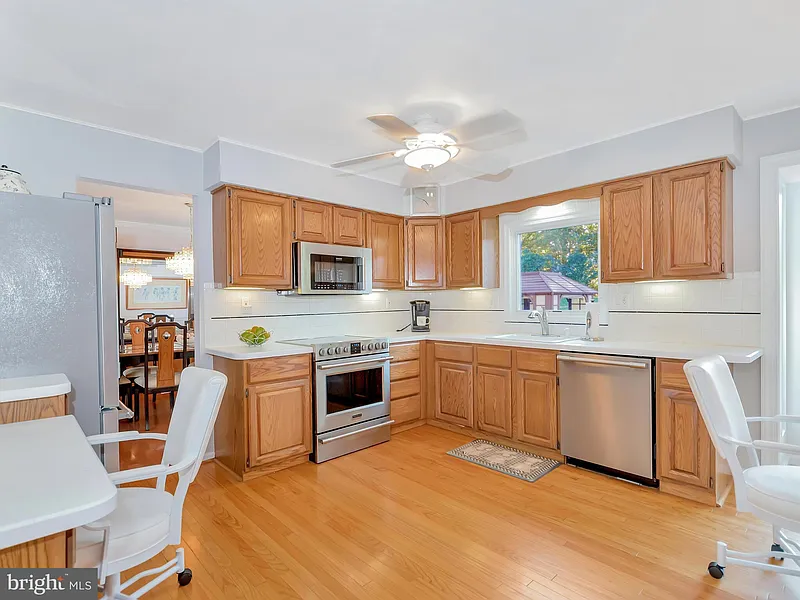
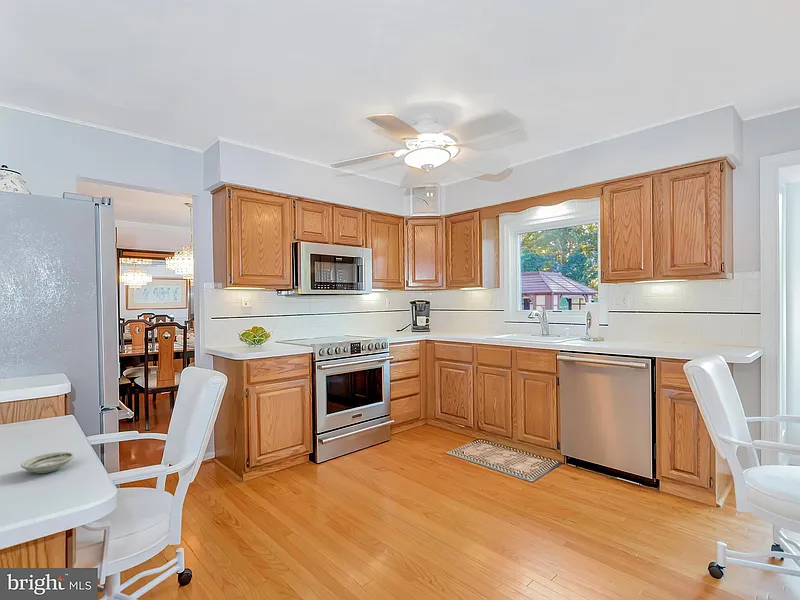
+ saucer [20,451,75,474]
